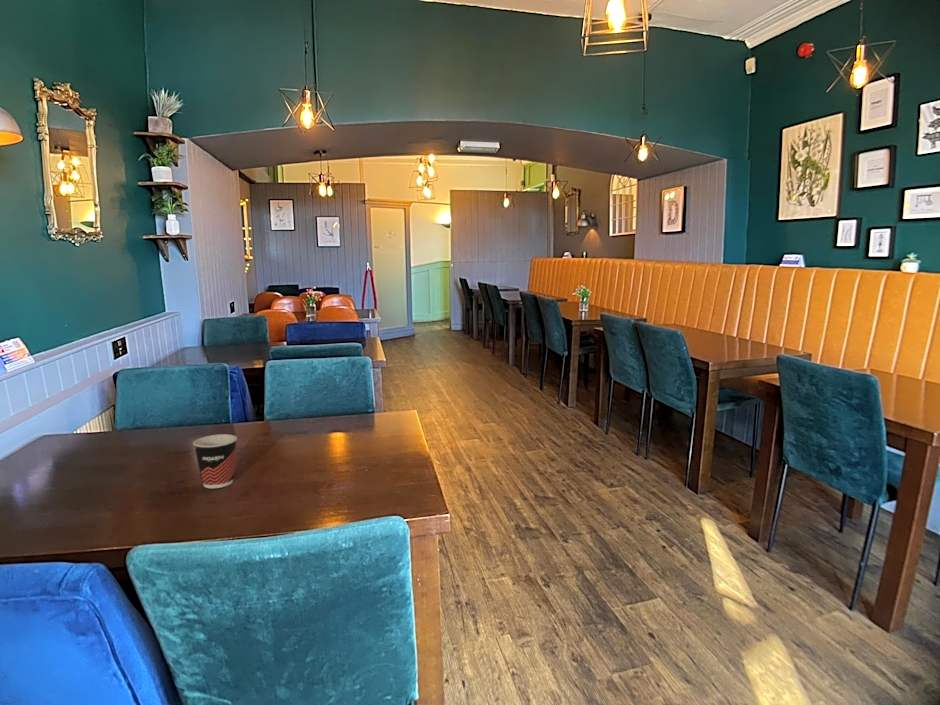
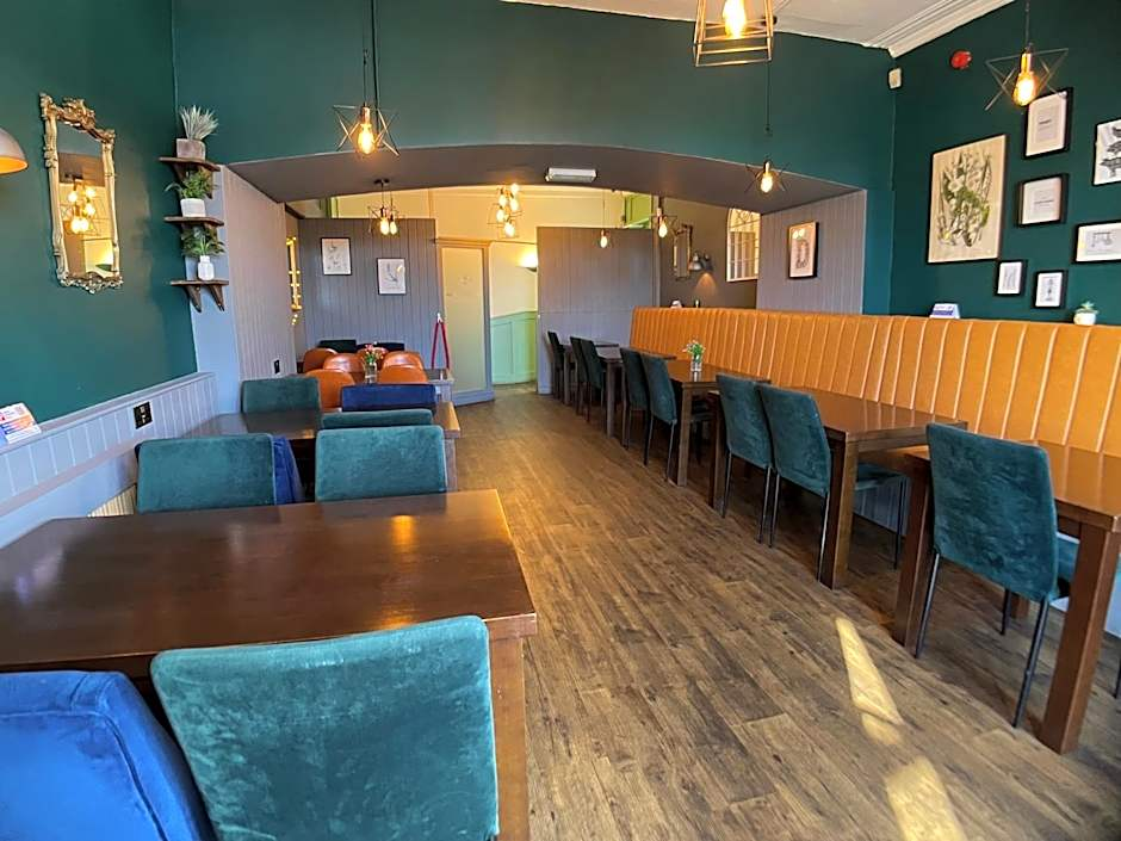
- cup [192,433,238,489]
